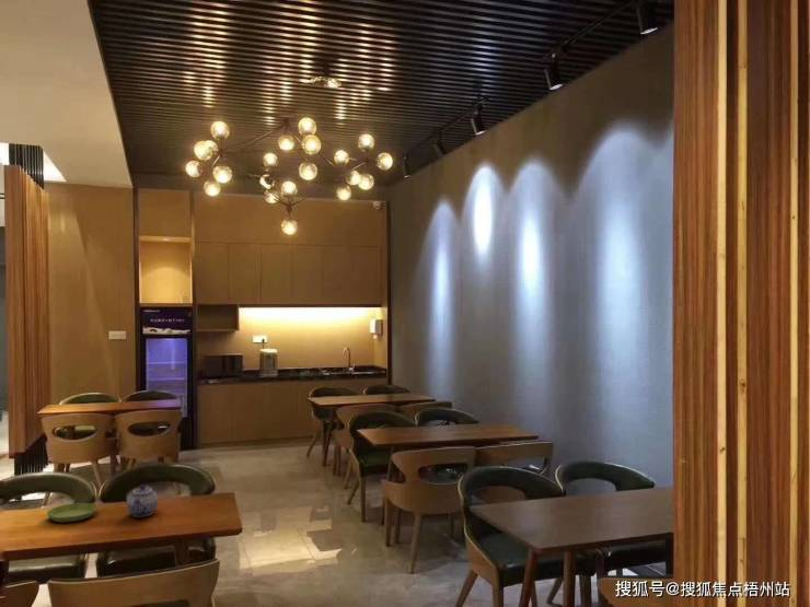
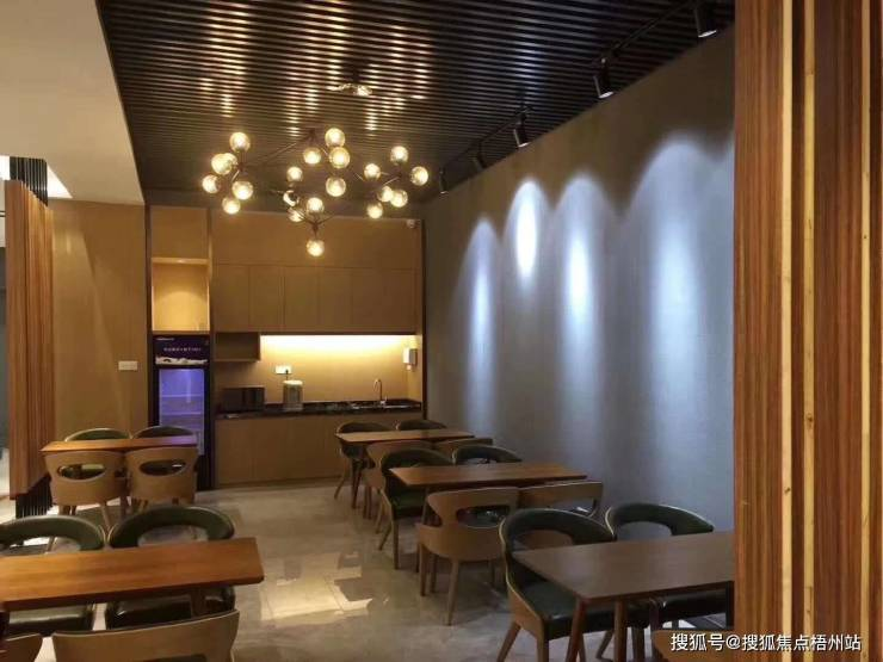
- teapot [126,485,159,517]
- saucer [46,502,100,523]
